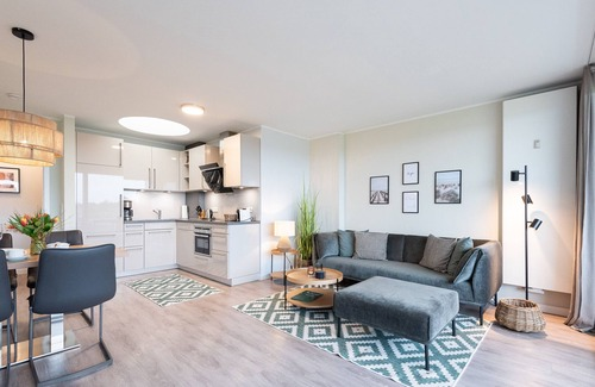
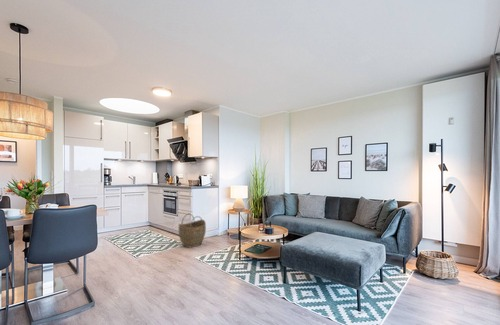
+ woven basket [178,213,207,248]
